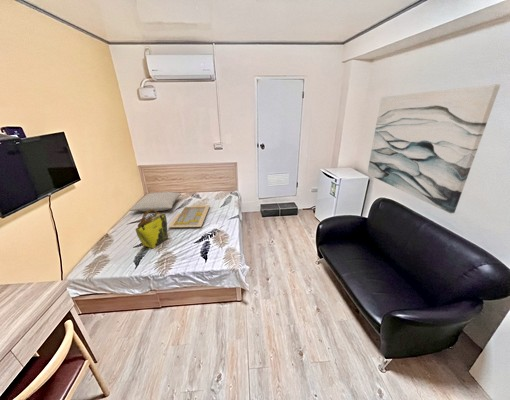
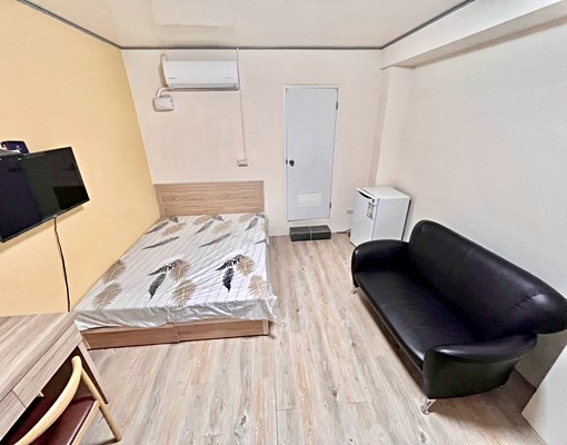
- pillow [129,191,182,212]
- wall art [366,84,501,214]
- tote bag [135,209,169,249]
- serving tray [168,204,211,229]
